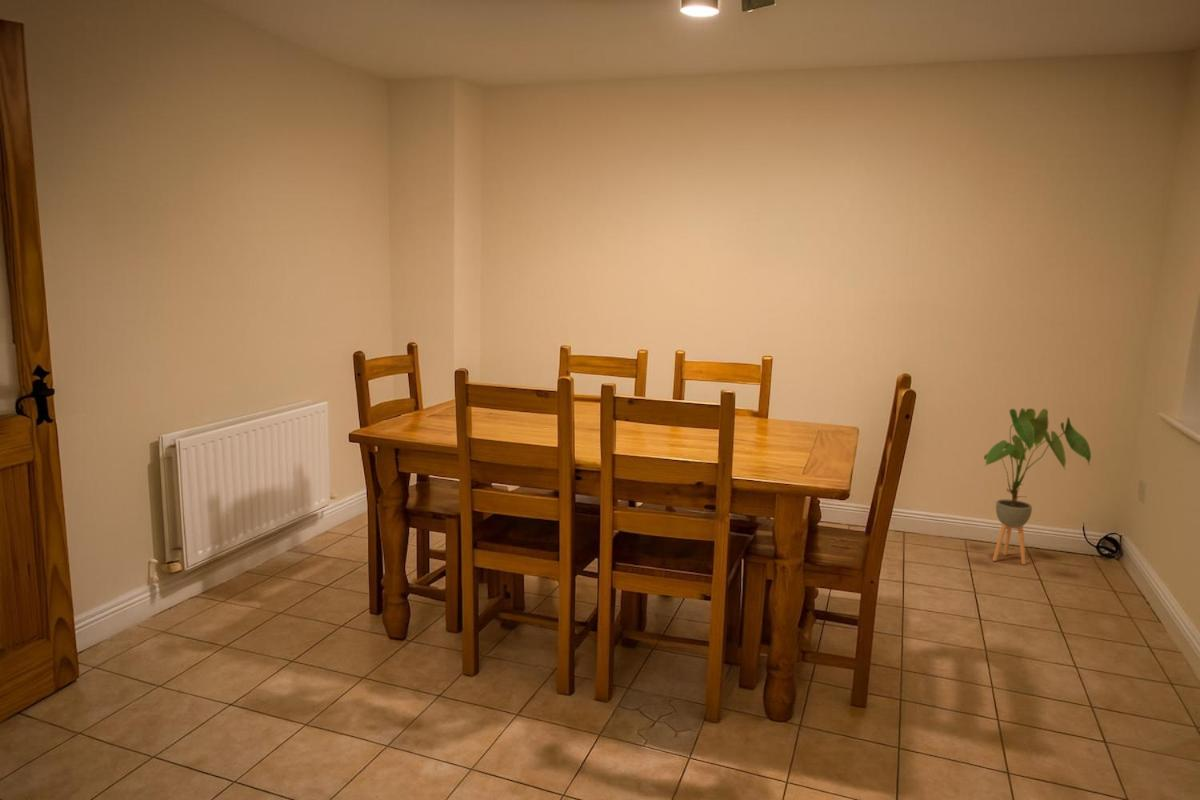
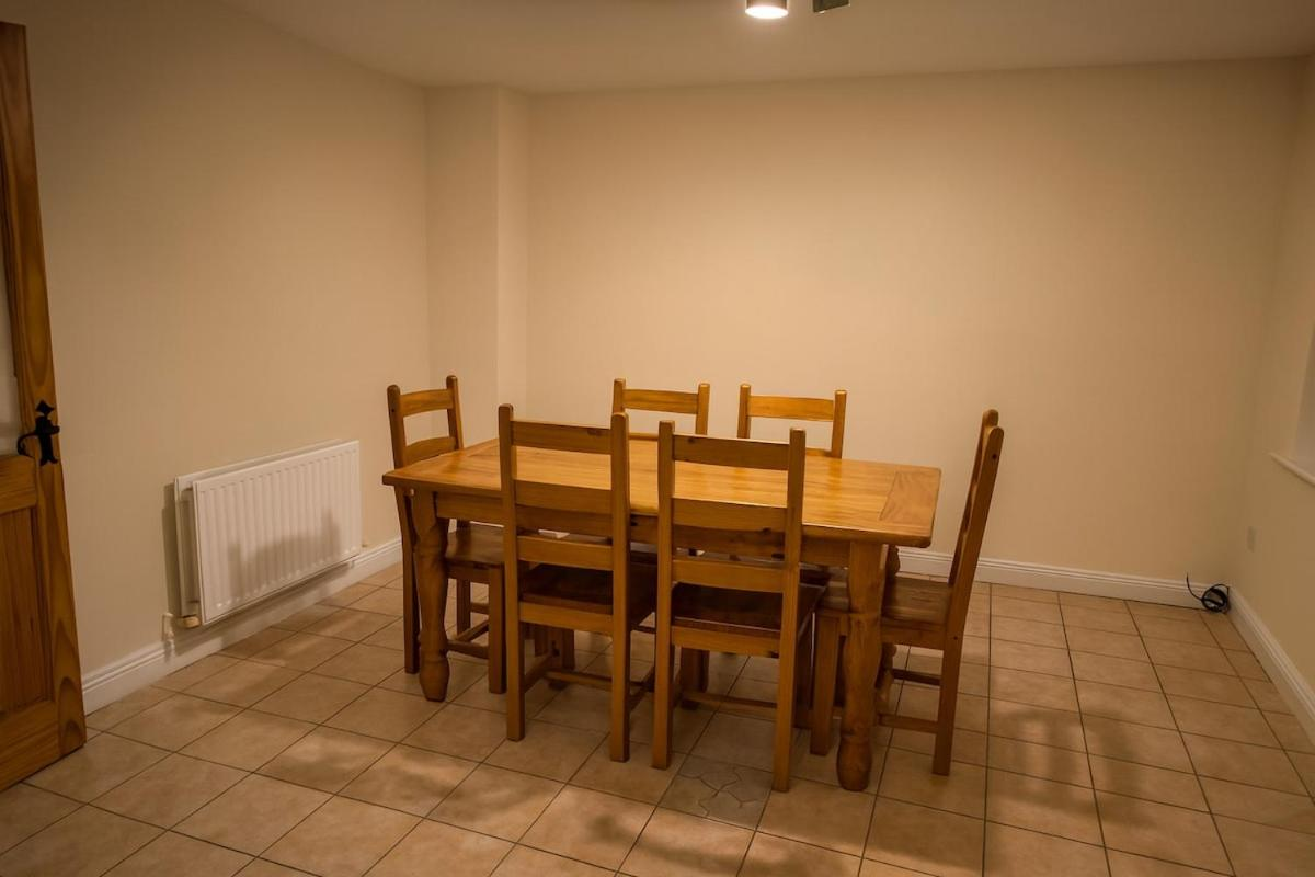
- house plant [983,407,1092,565]
